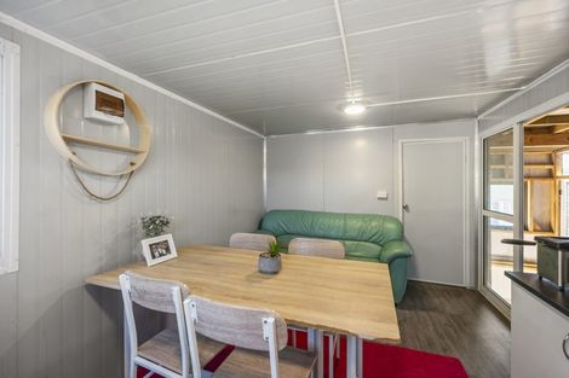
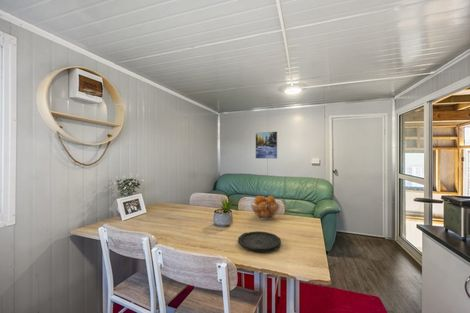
+ fruit basket [249,195,282,221]
+ plate [237,230,282,252]
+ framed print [255,131,278,160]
